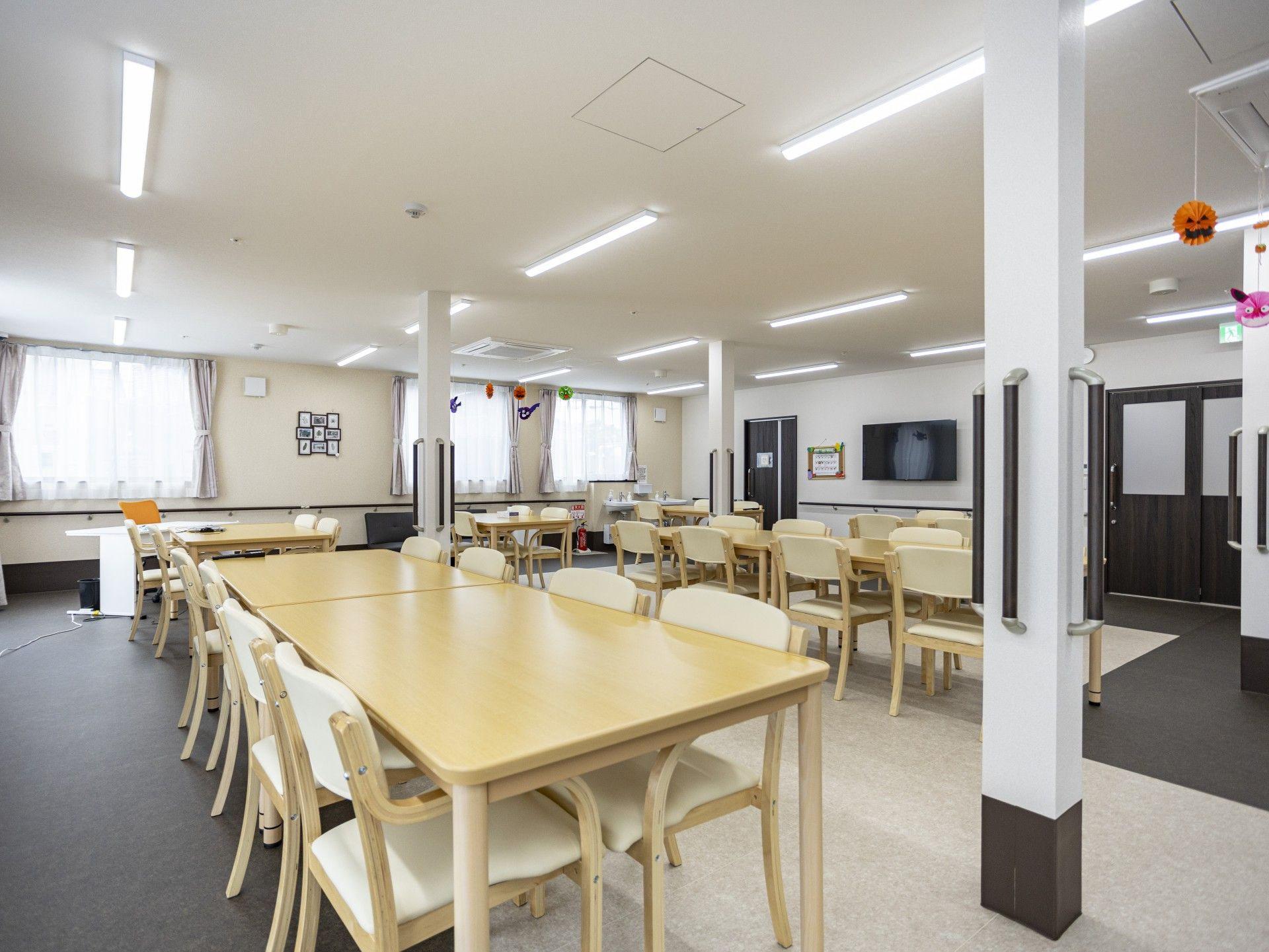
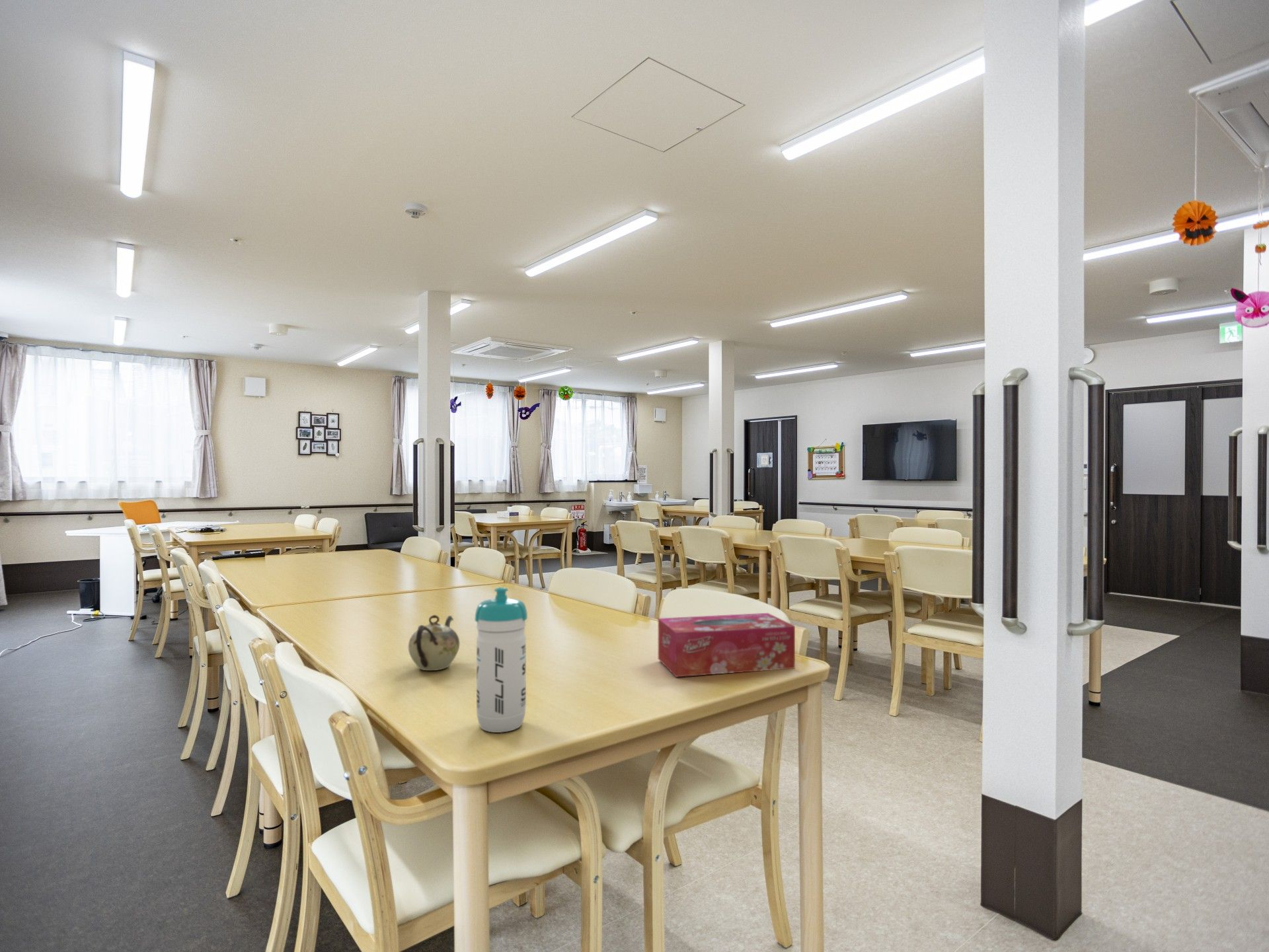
+ water bottle [474,587,528,733]
+ teapot [408,614,460,671]
+ tissue box [658,612,796,678]
